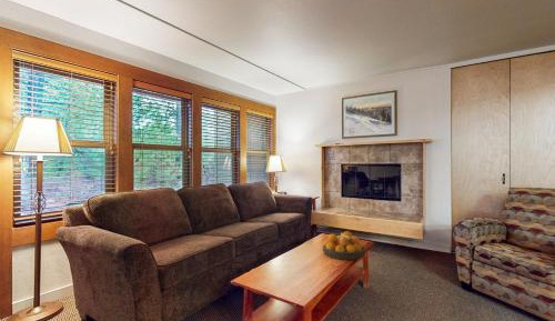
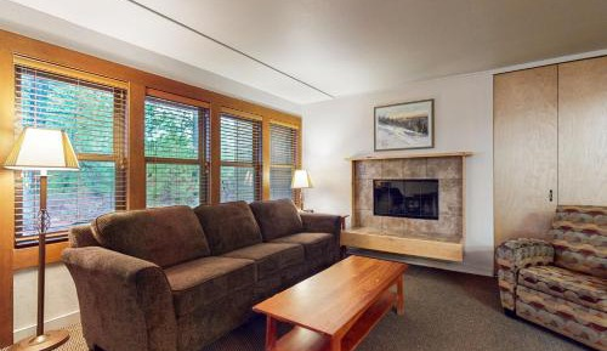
- fruit bowl [322,230,366,261]
